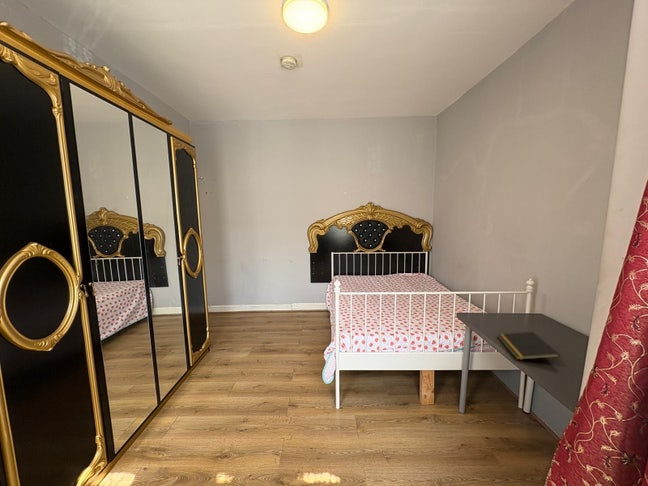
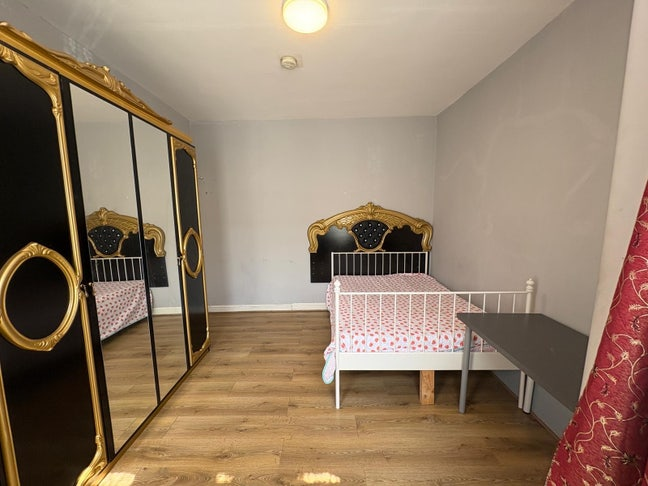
- notepad [497,331,561,361]
